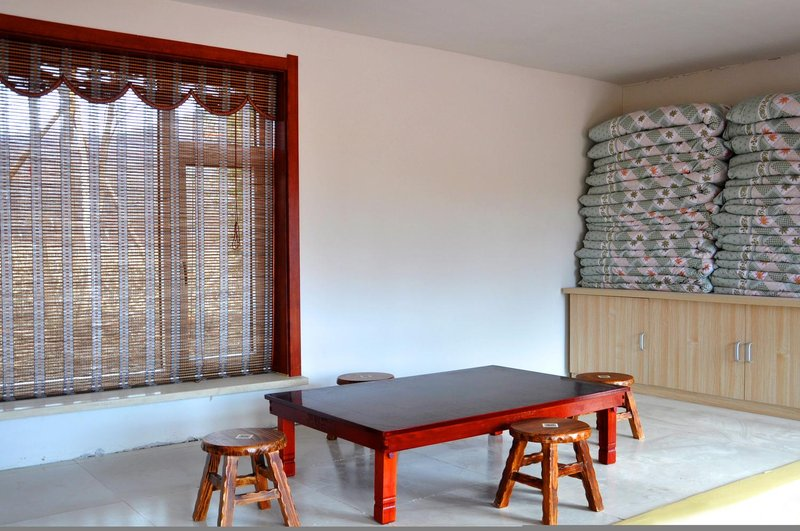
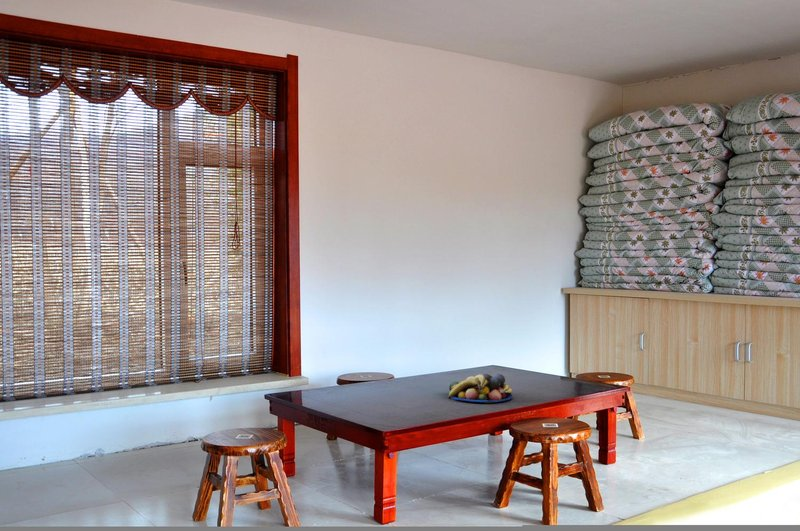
+ fruit bowl [447,373,514,403]
